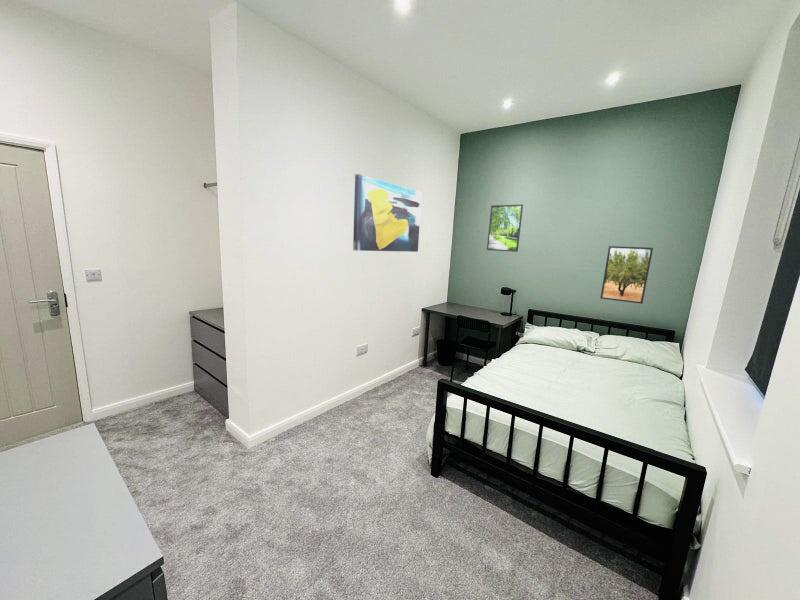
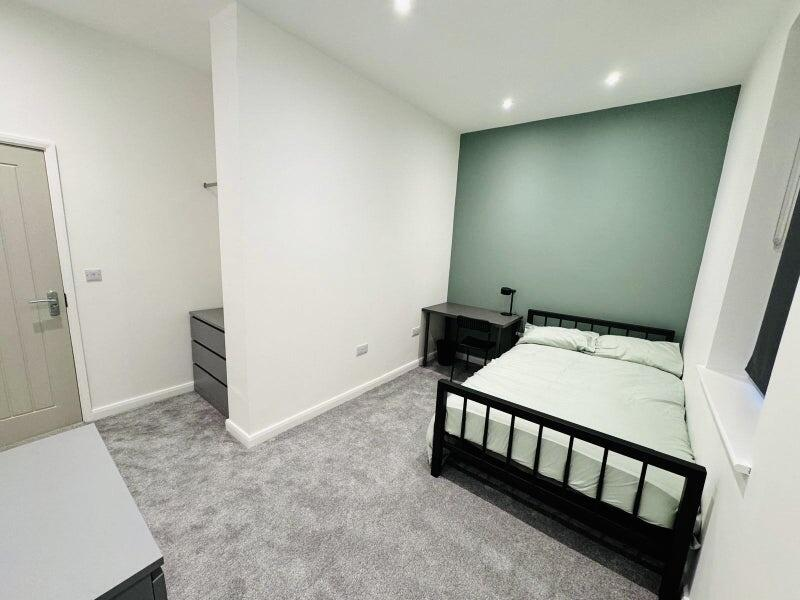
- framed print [486,203,524,253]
- wall art [352,173,422,253]
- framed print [599,245,654,305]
